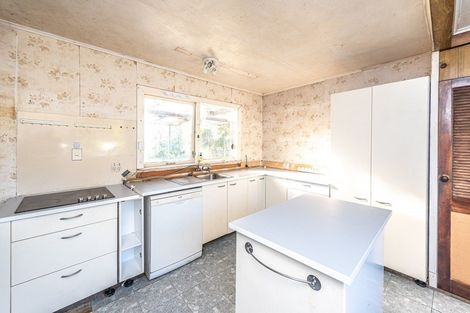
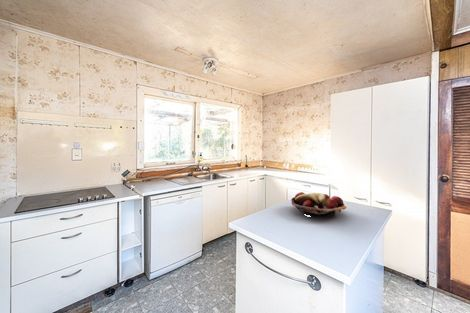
+ fruit basket [291,191,347,218]
